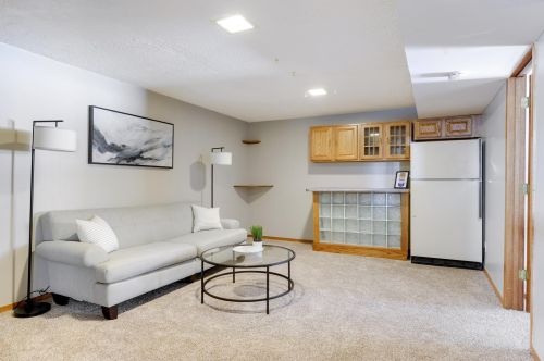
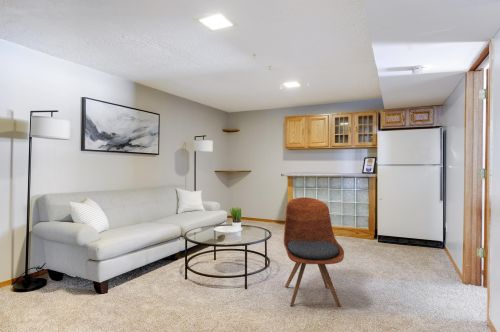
+ dining chair [283,196,345,307]
